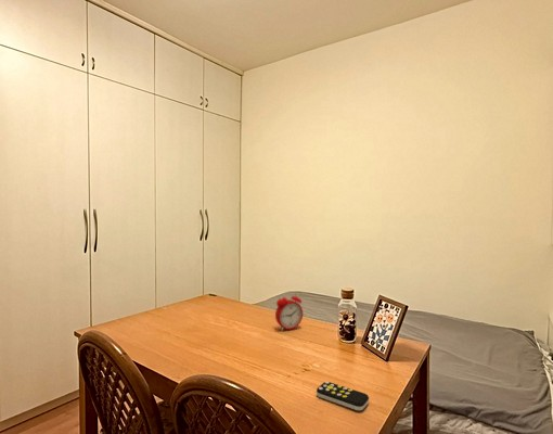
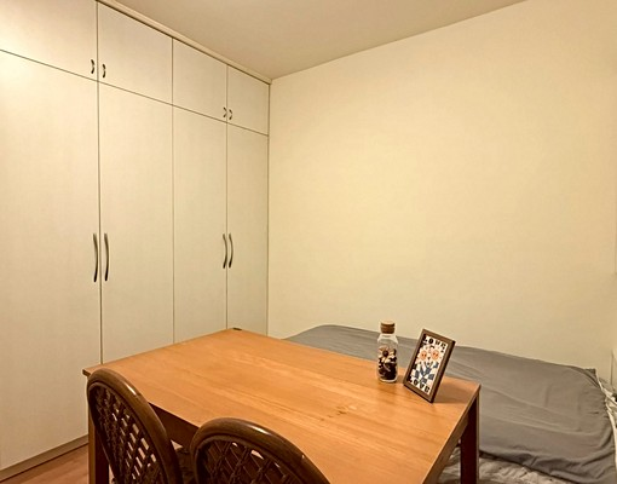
- remote control [316,381,370,411]
- alarm clock [274,290,304,331]
